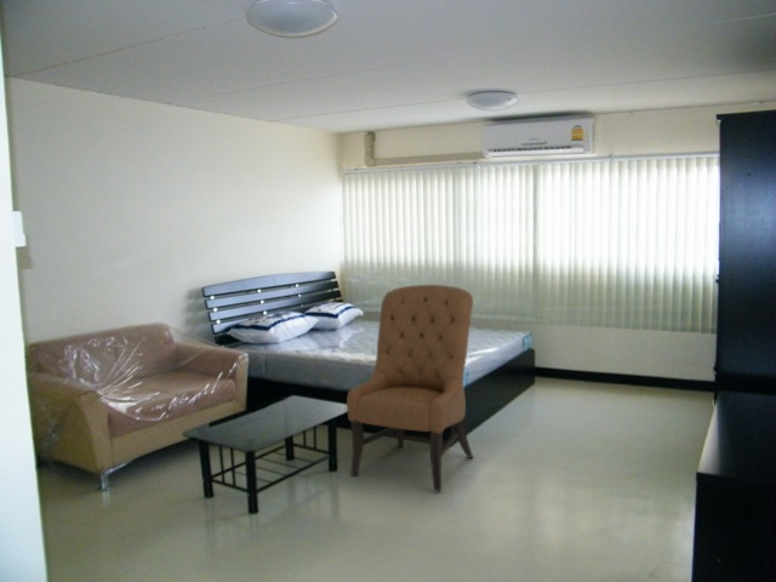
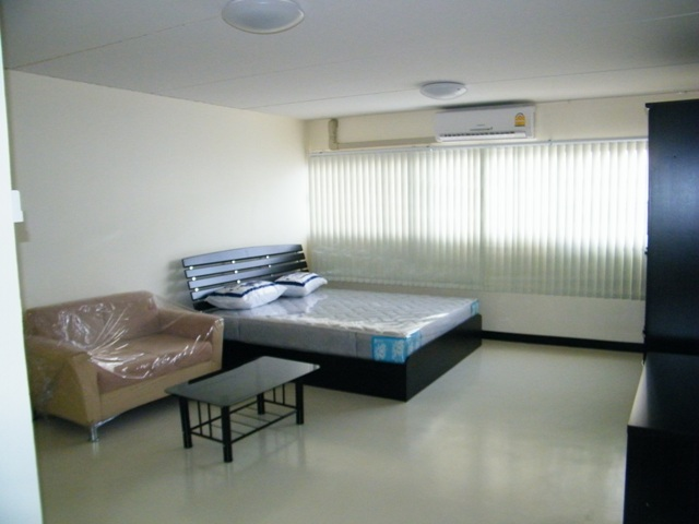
- chair [346,284,475,492]
